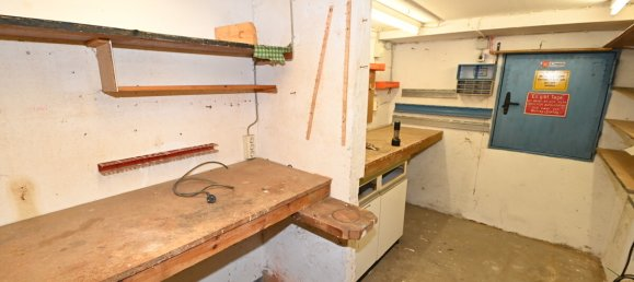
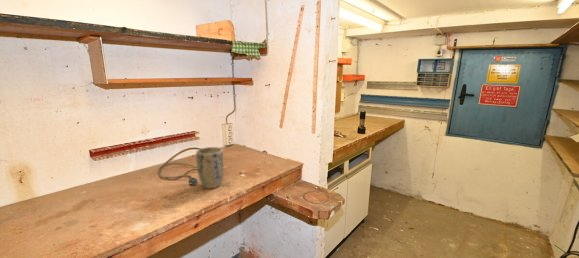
+ plant pot [195,146,224,190]
